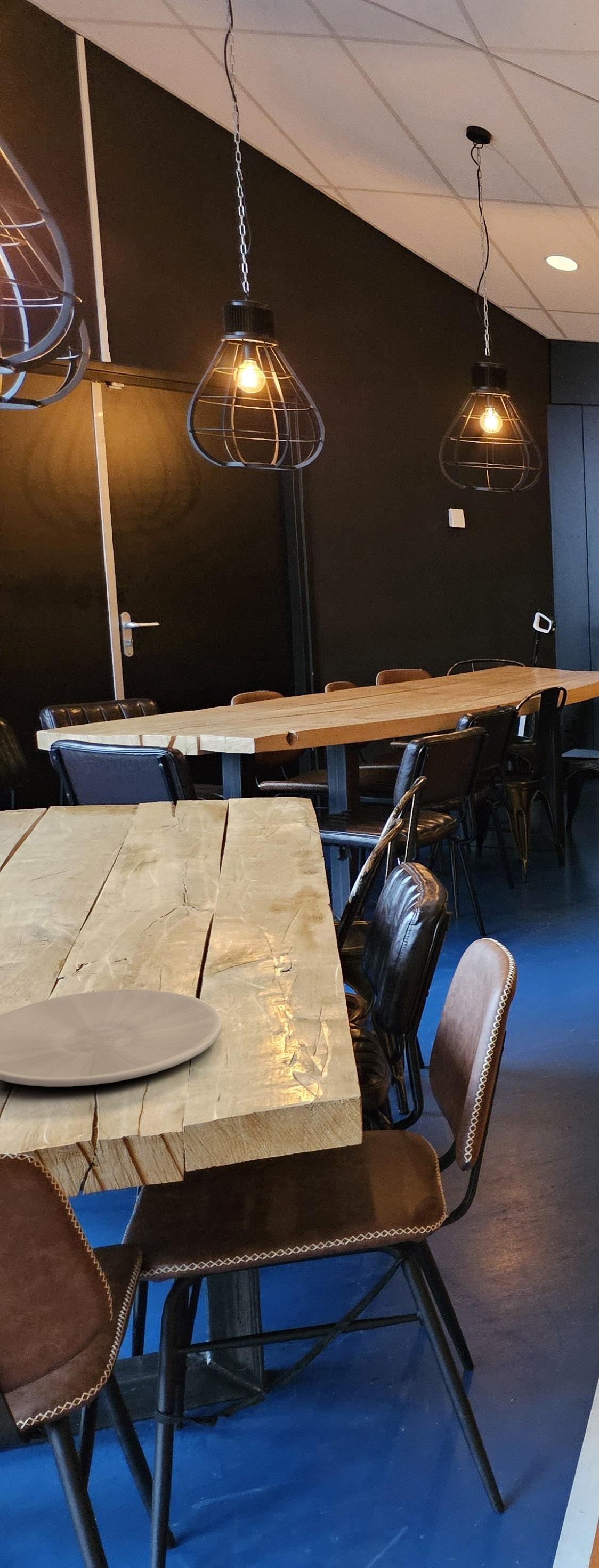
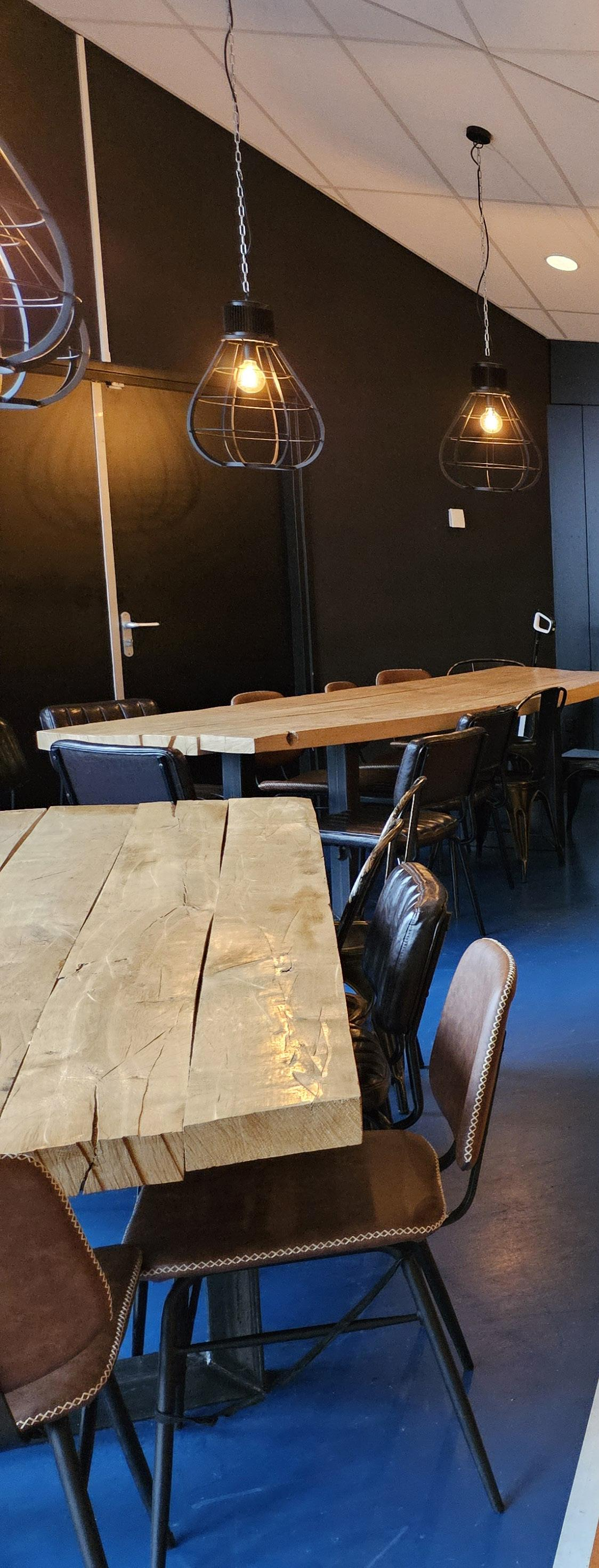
- plate [0,989,223,1087]
